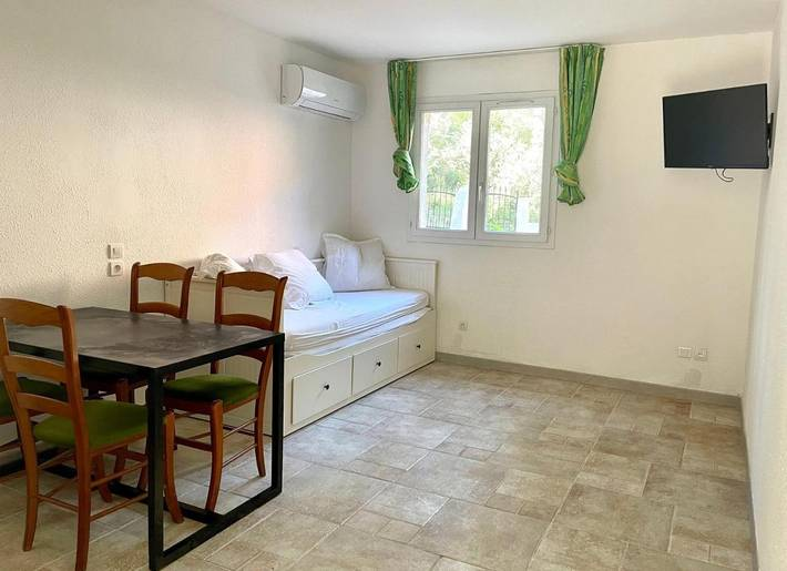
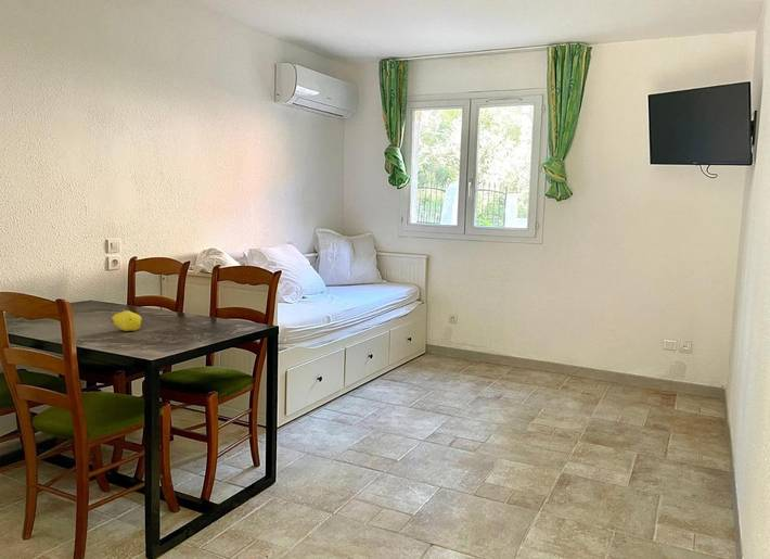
+ fruit [110,309,142,332]
